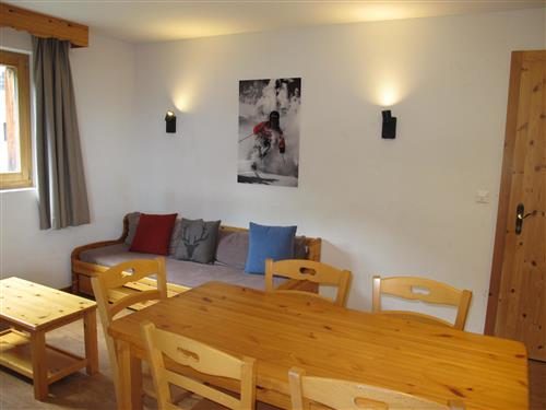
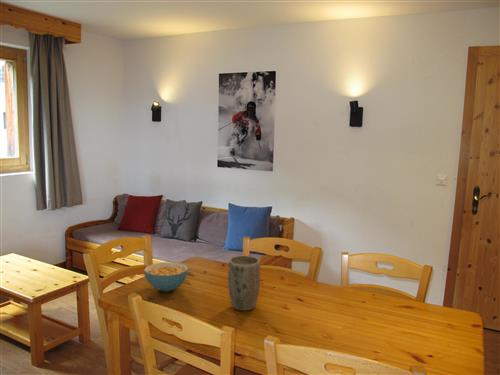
+ plant pot [227,255,261,312]
+ cereal bowl [143,261,189,292]
